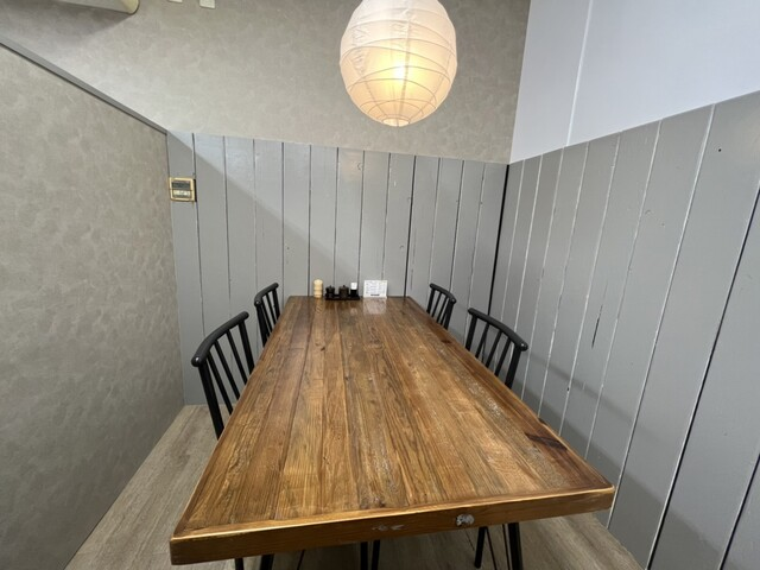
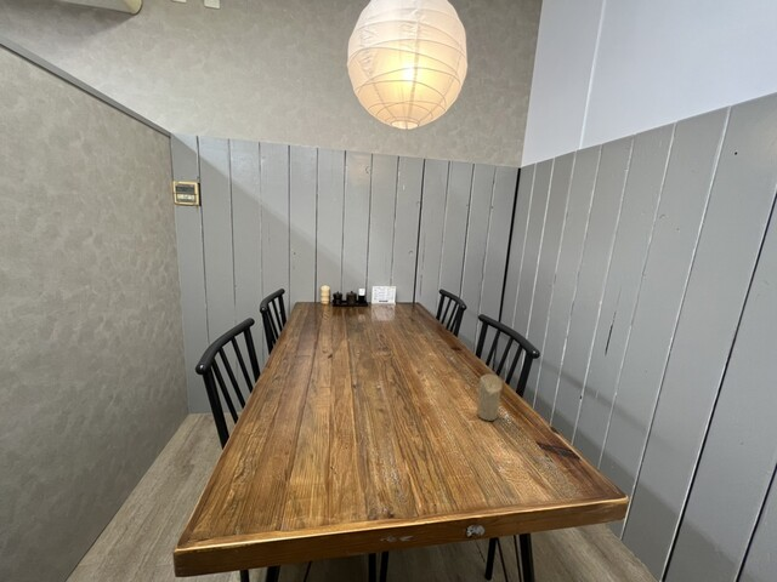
+ candle [476,373,504,422]
